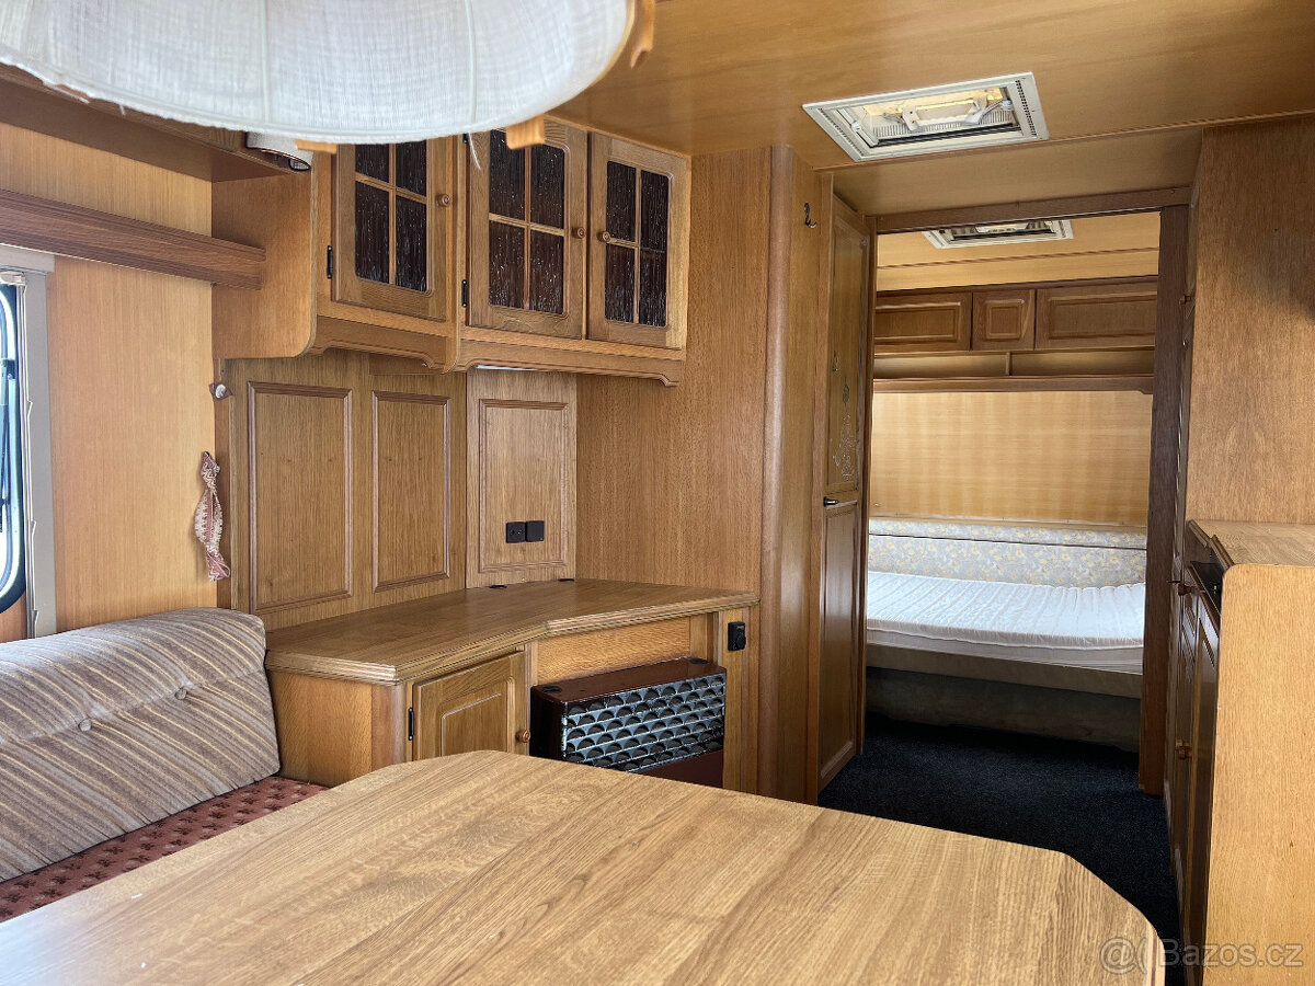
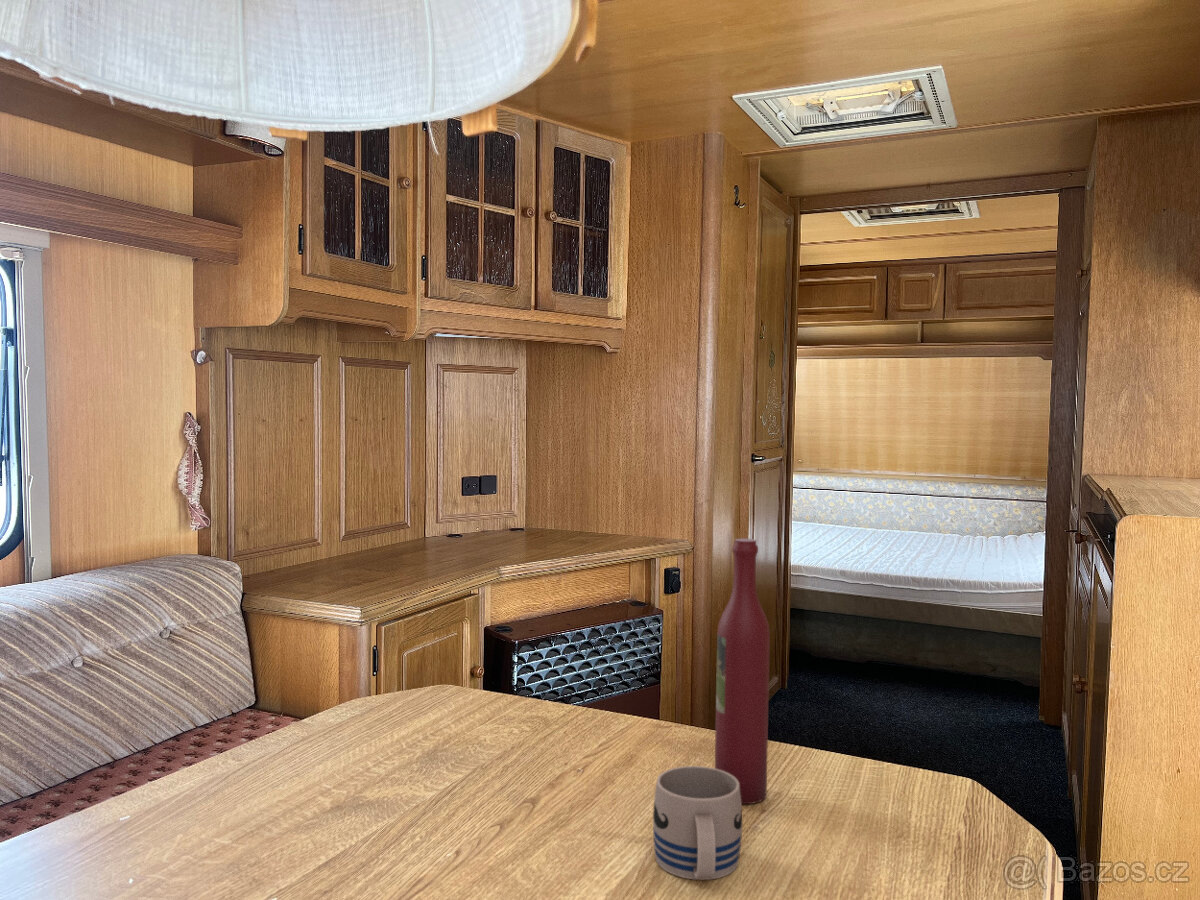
+ wine bottle [714,537,771,805]
+ mug [652,765,743,881]
